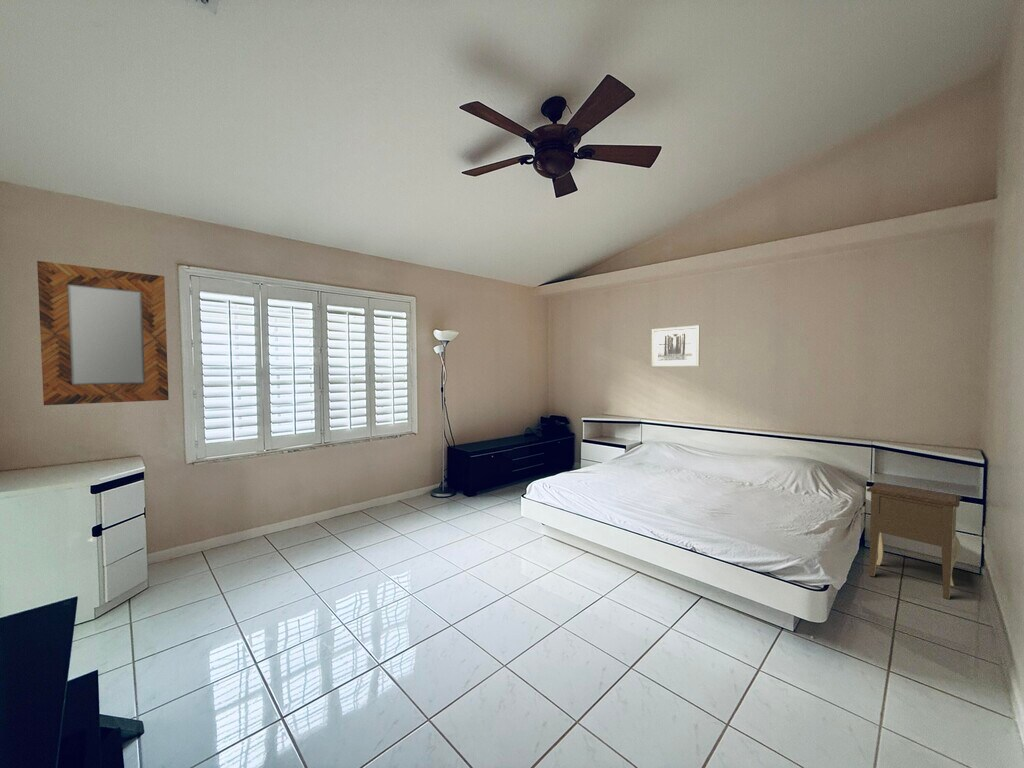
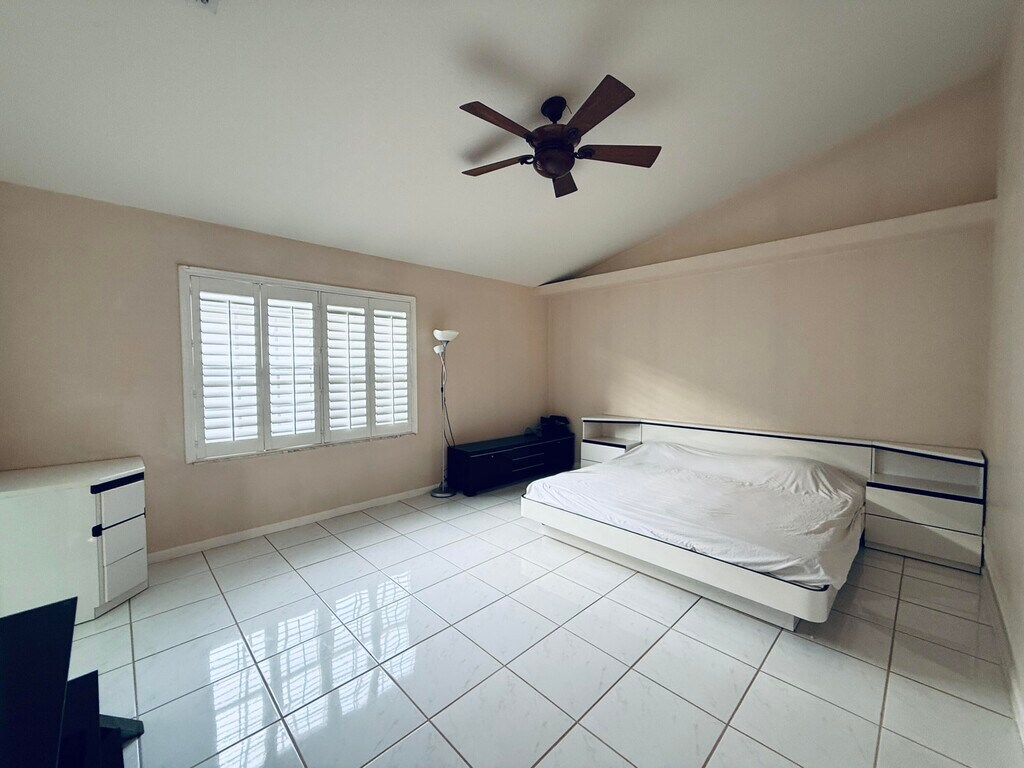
- nightstand [866,481,963,600]
- wall art [650,324,701,368]
- home mirror [36,260,170,406]
